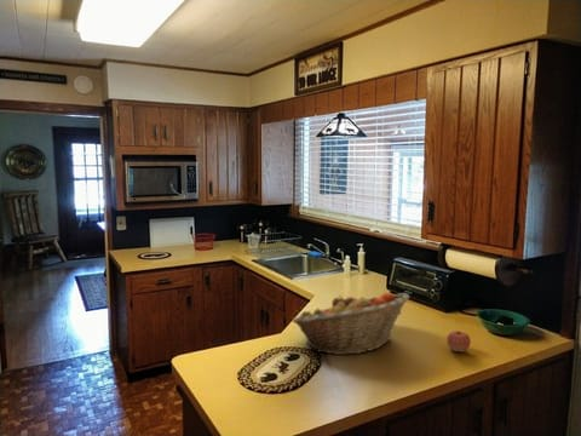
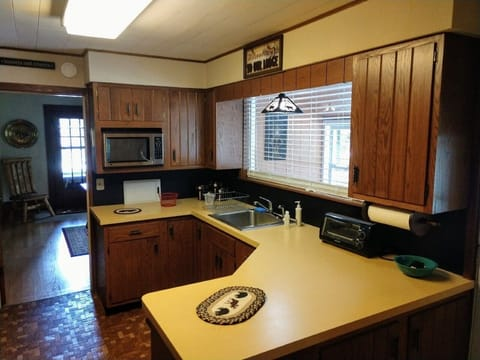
- fruit basket [290,291,410,356]
- apple [445,329,472,354]
